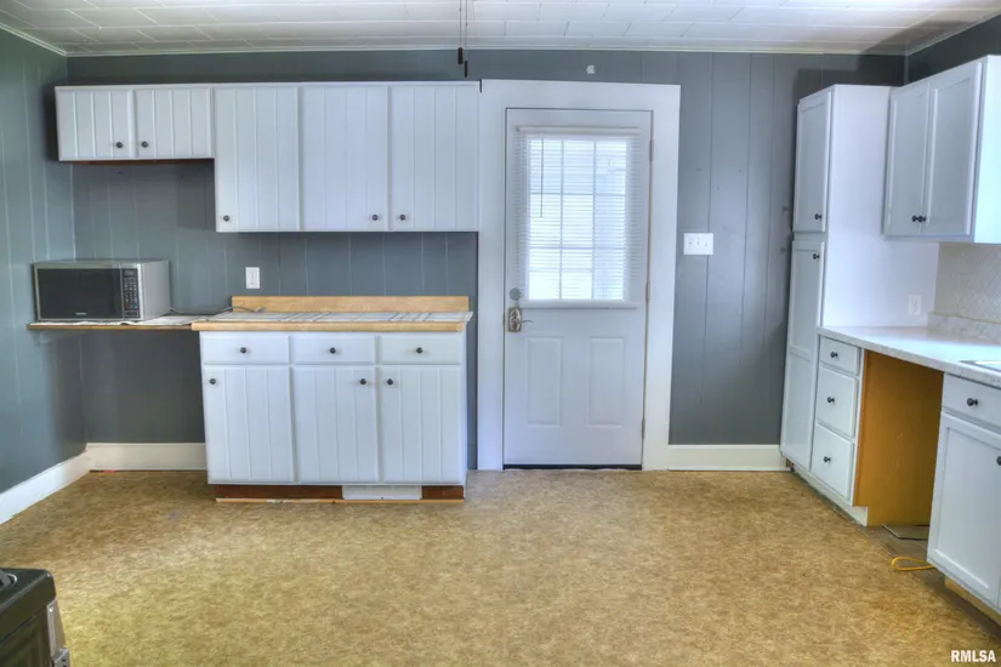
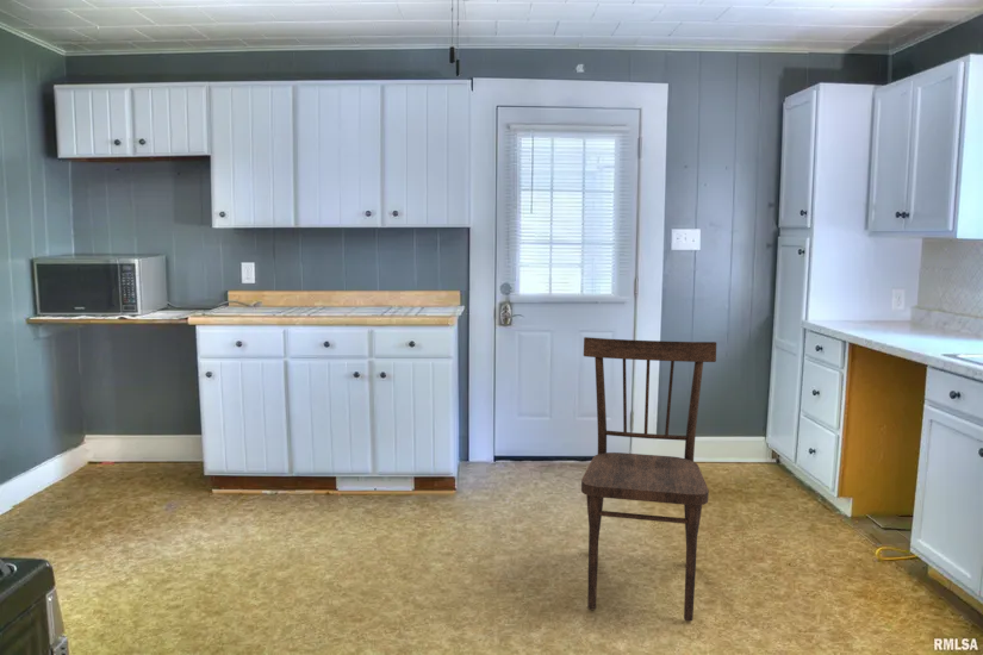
+ dining chair [580,336,717,623]
